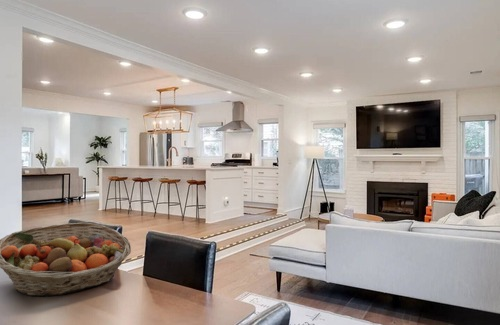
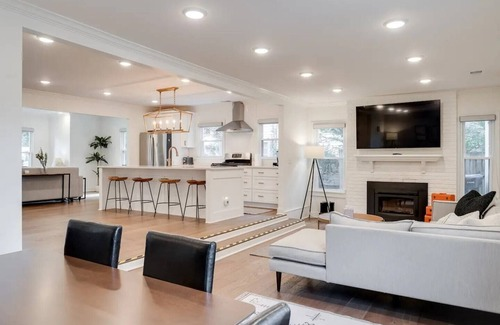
- fruit basket [0,222,132,297]
